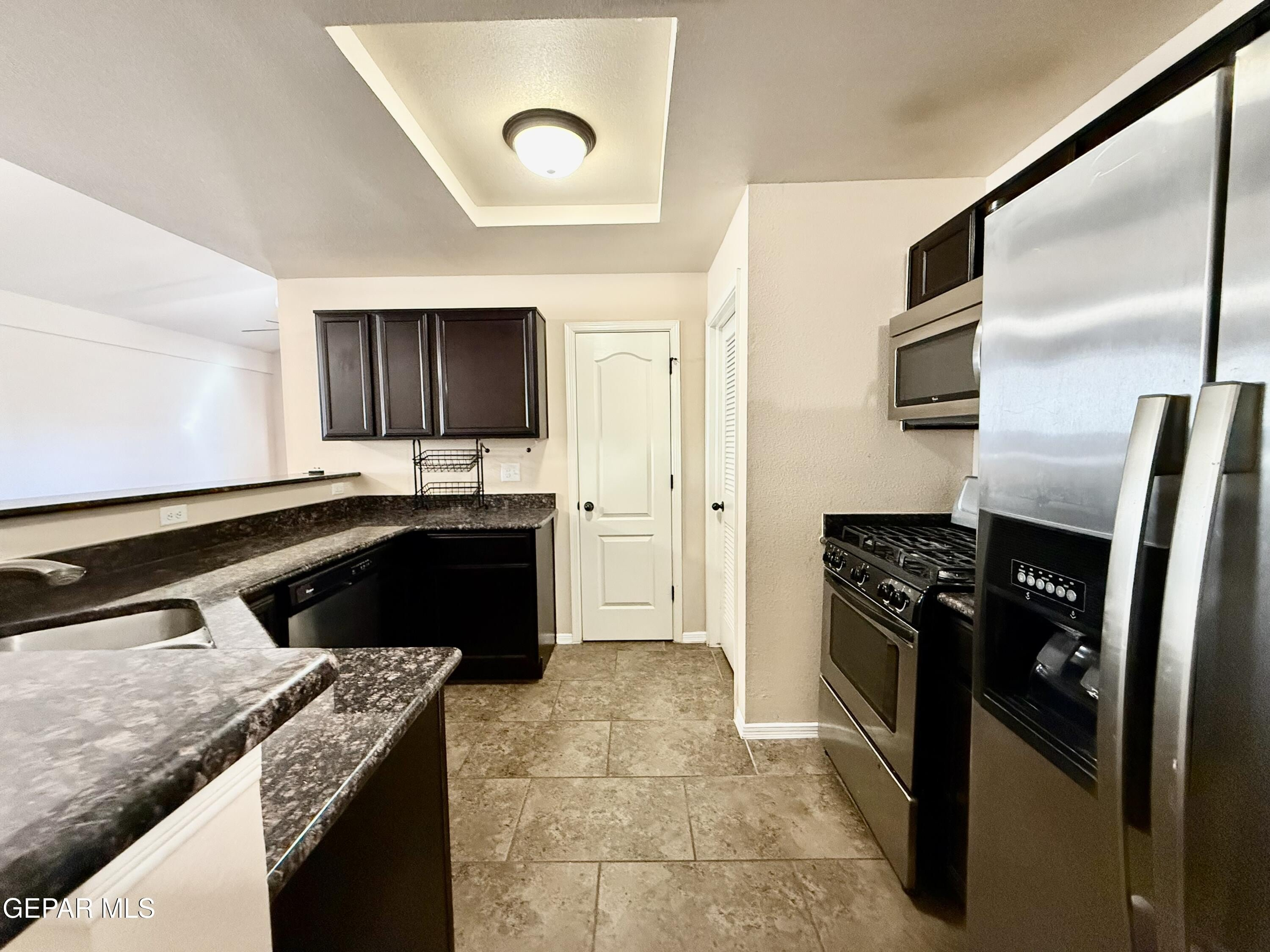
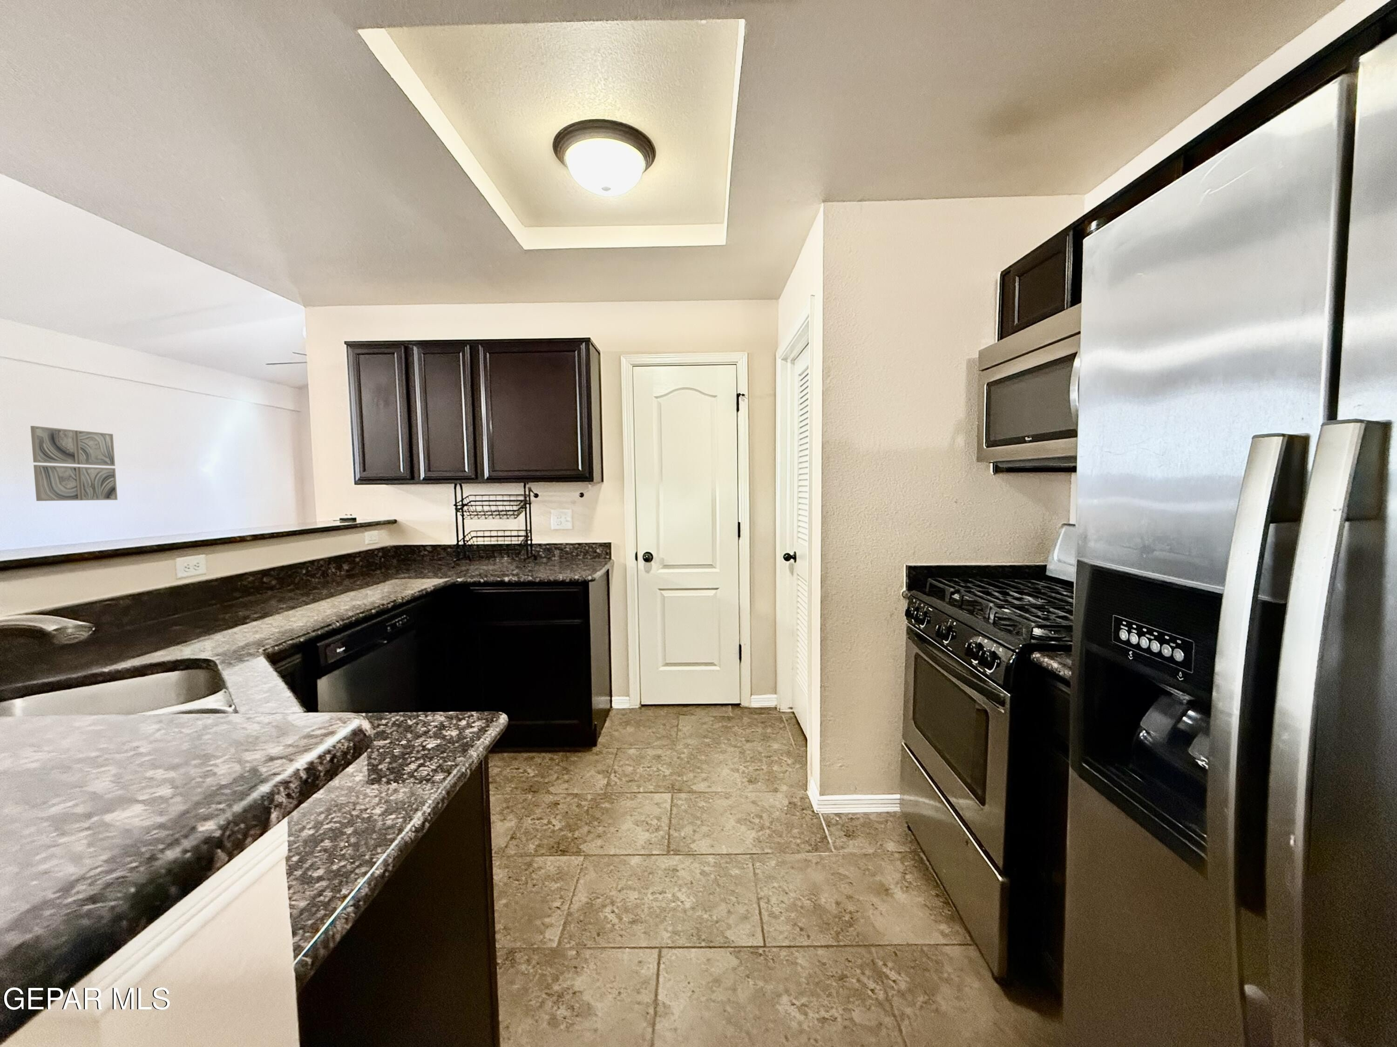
+ wall art [30,426,118,502]
